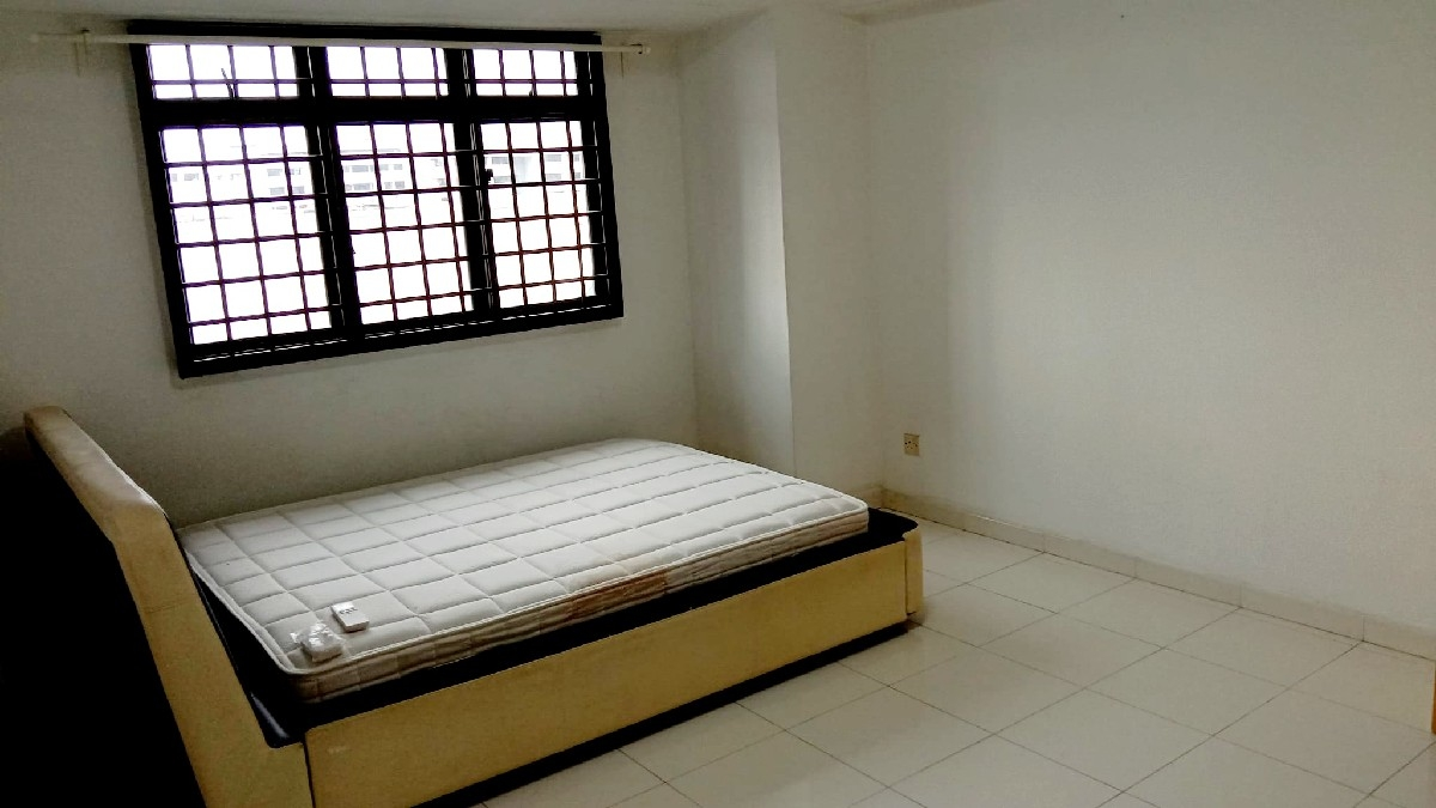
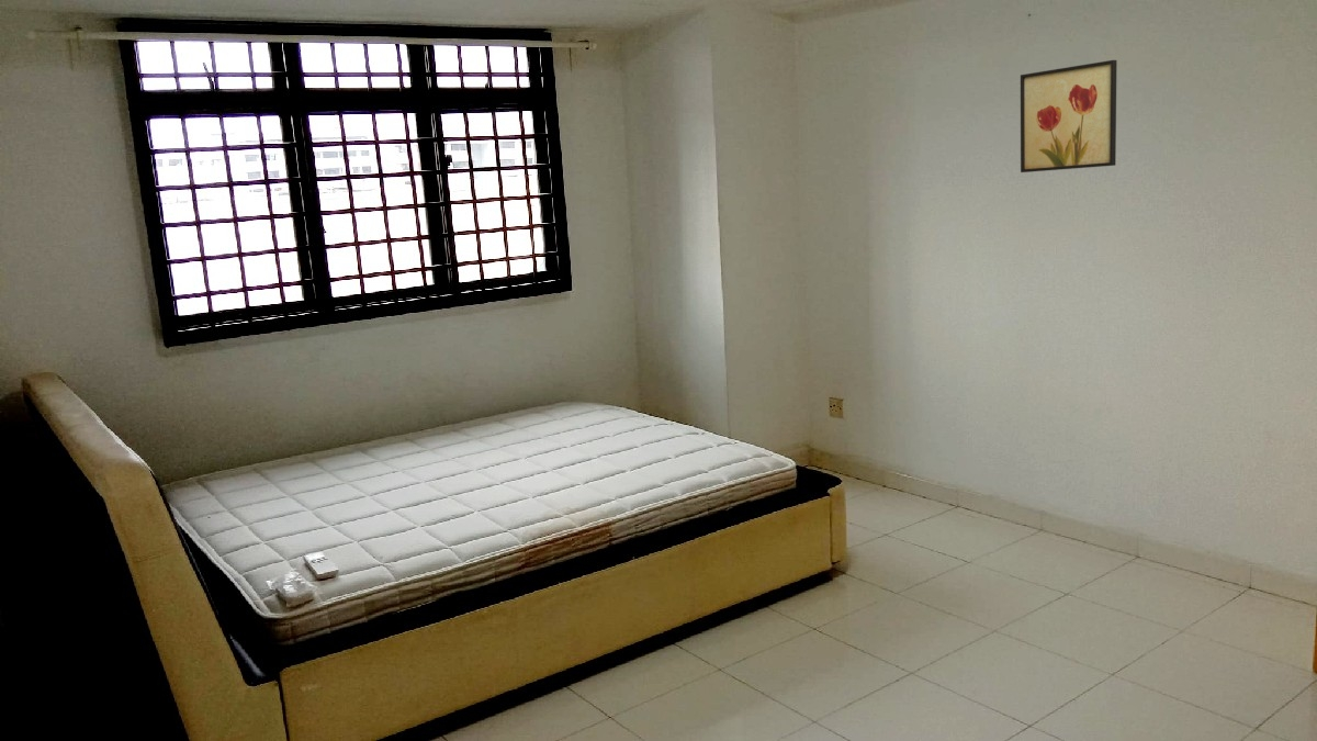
+ wall art [1020,59,1118,173]
